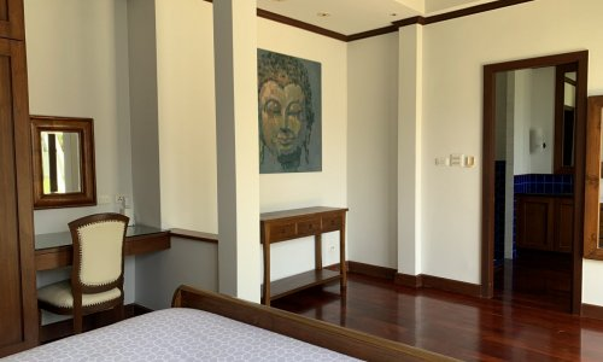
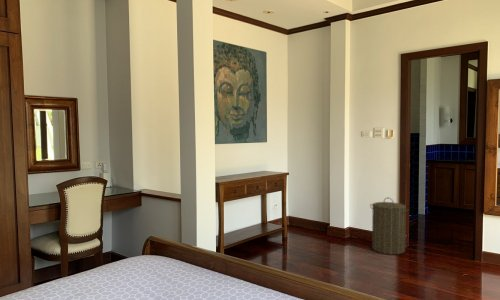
+ laundry hamper [369,197,410,256]
